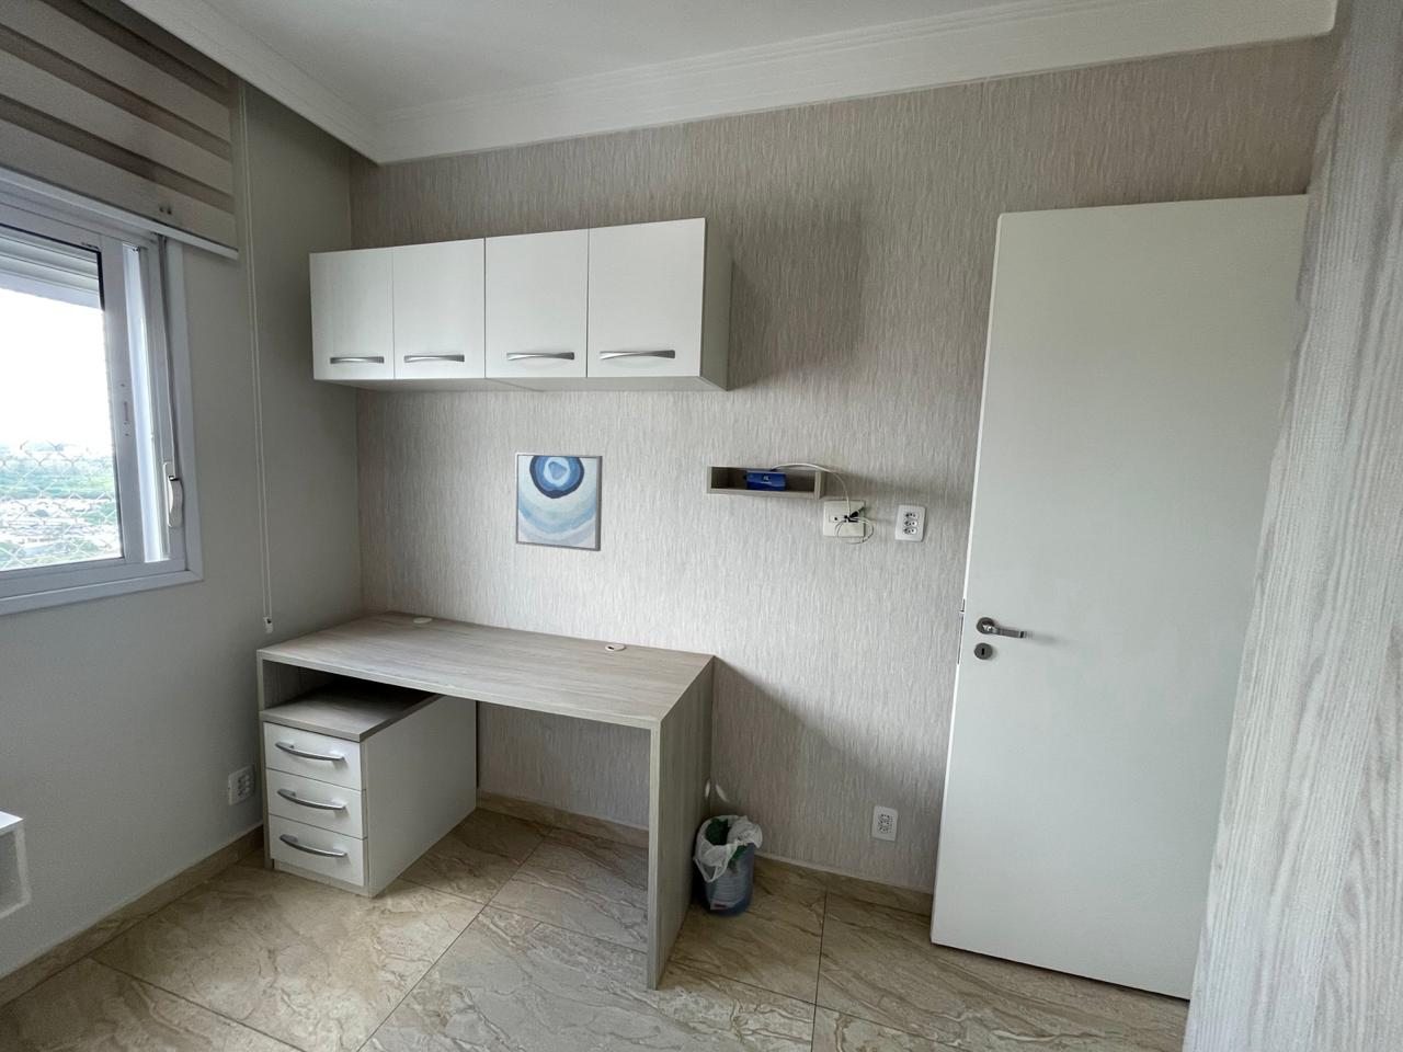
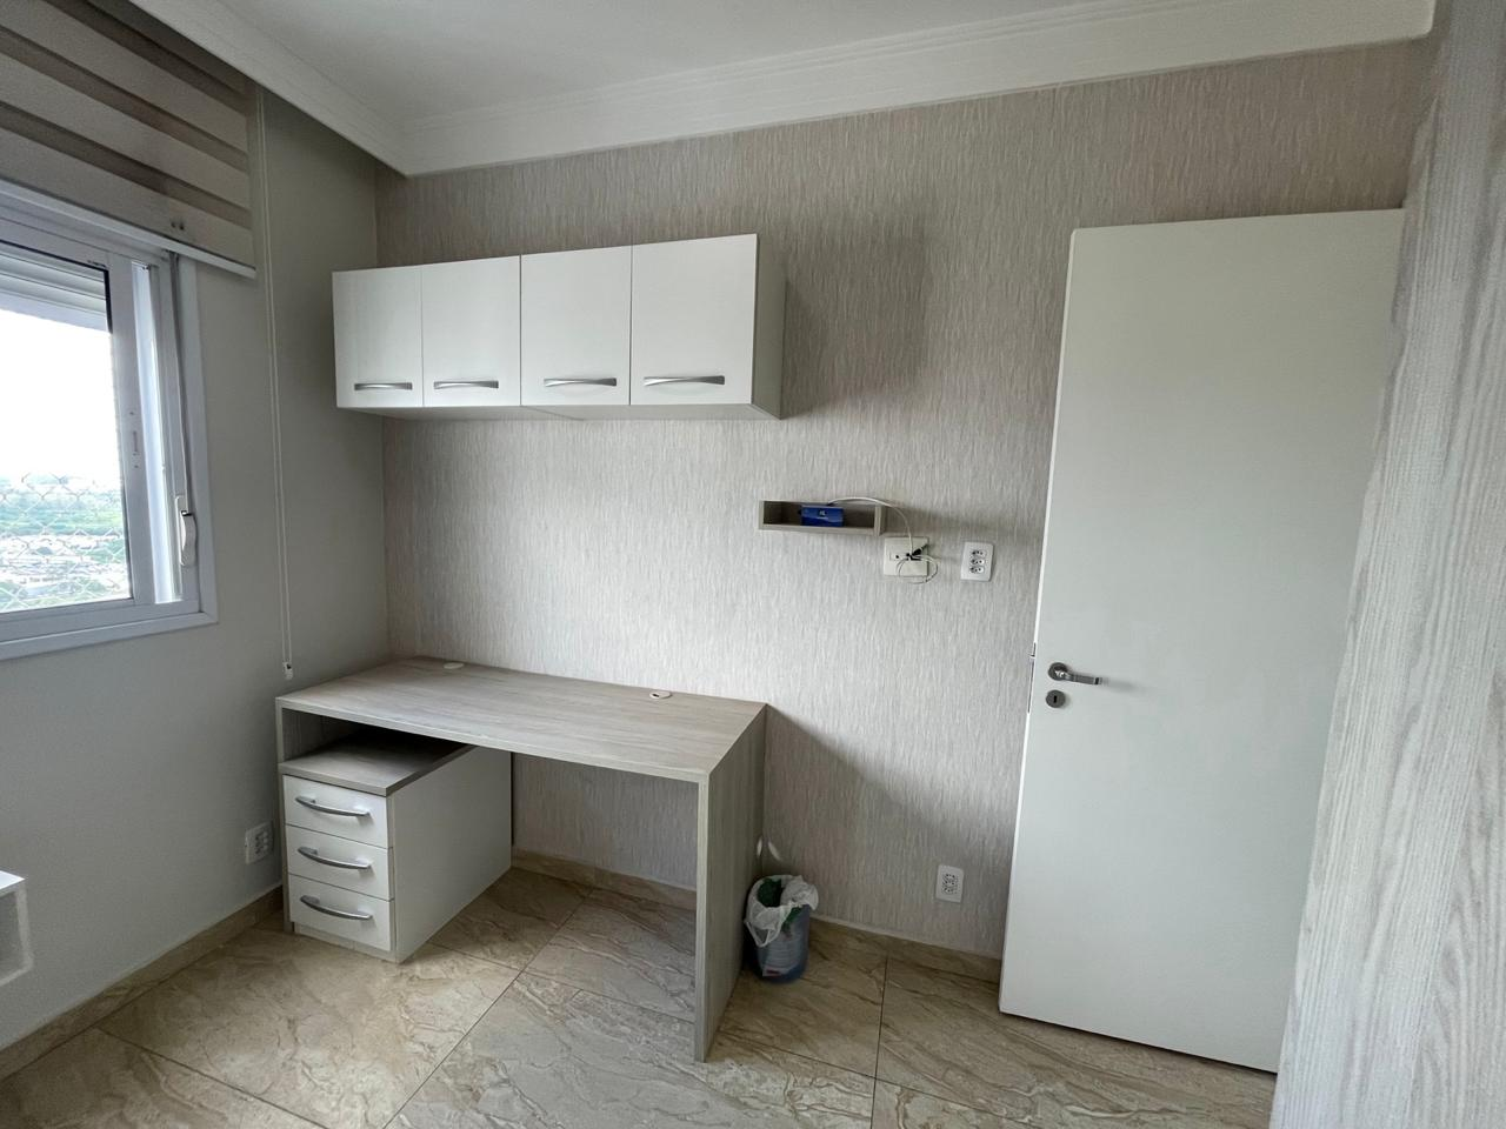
- wall art [514,452,604,553]
